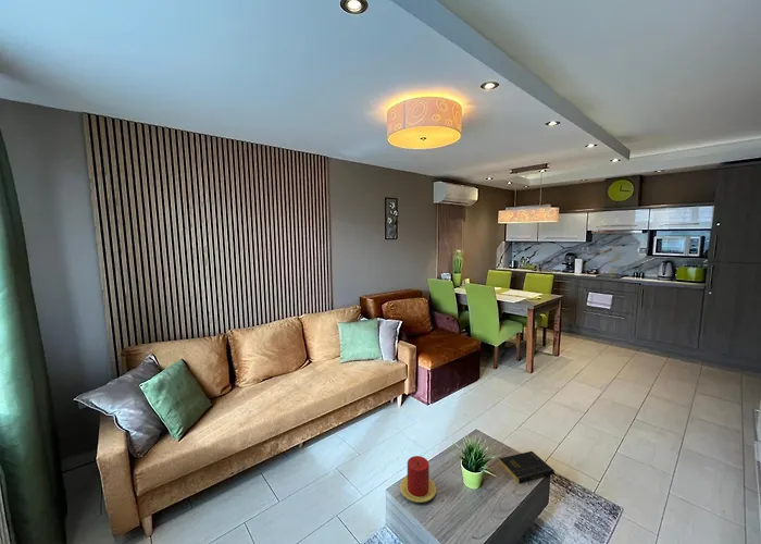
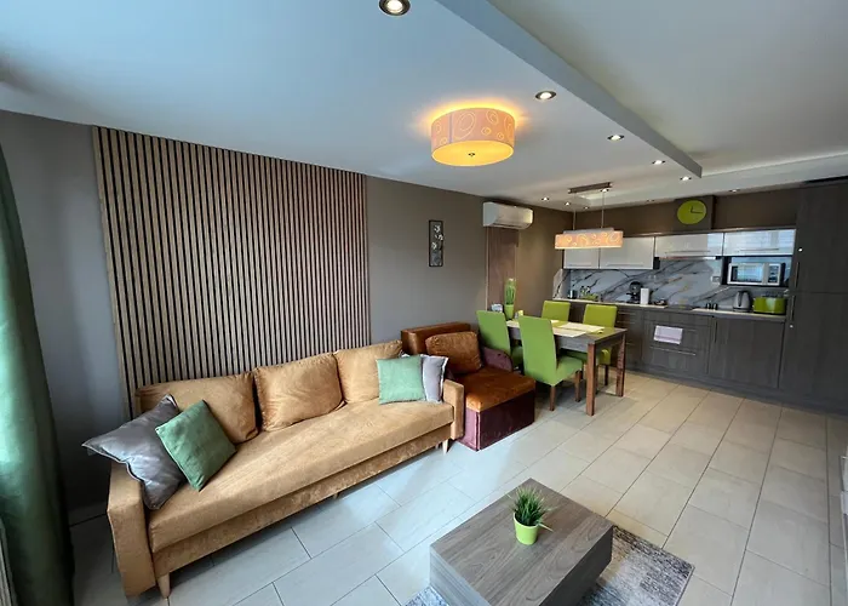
- book [498,450,556,484]
- candle [399,455,437,504]
